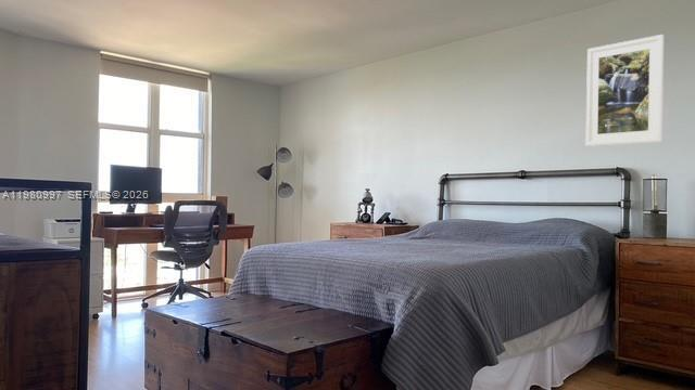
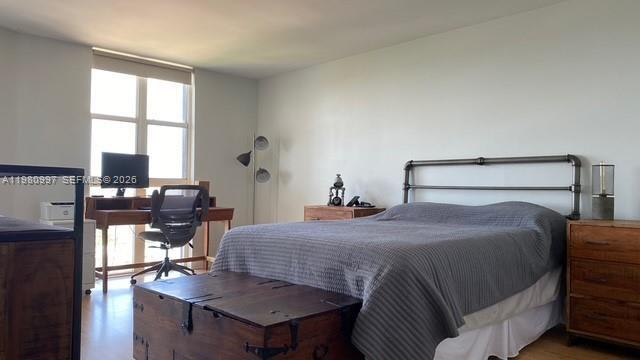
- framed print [585,34,665,147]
